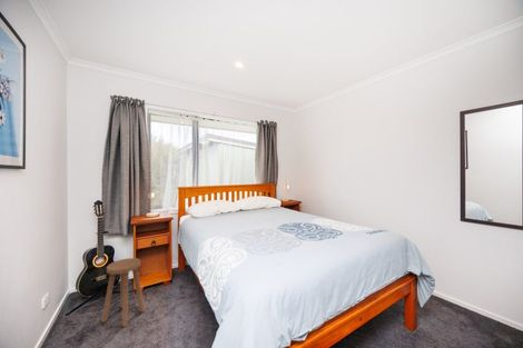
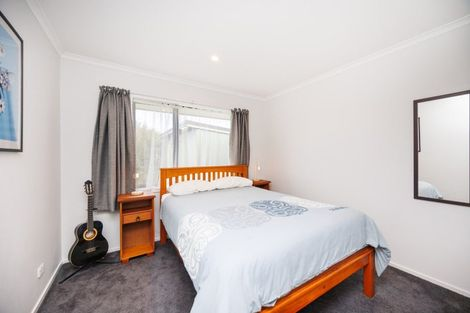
- stool [100,257,146,328]
